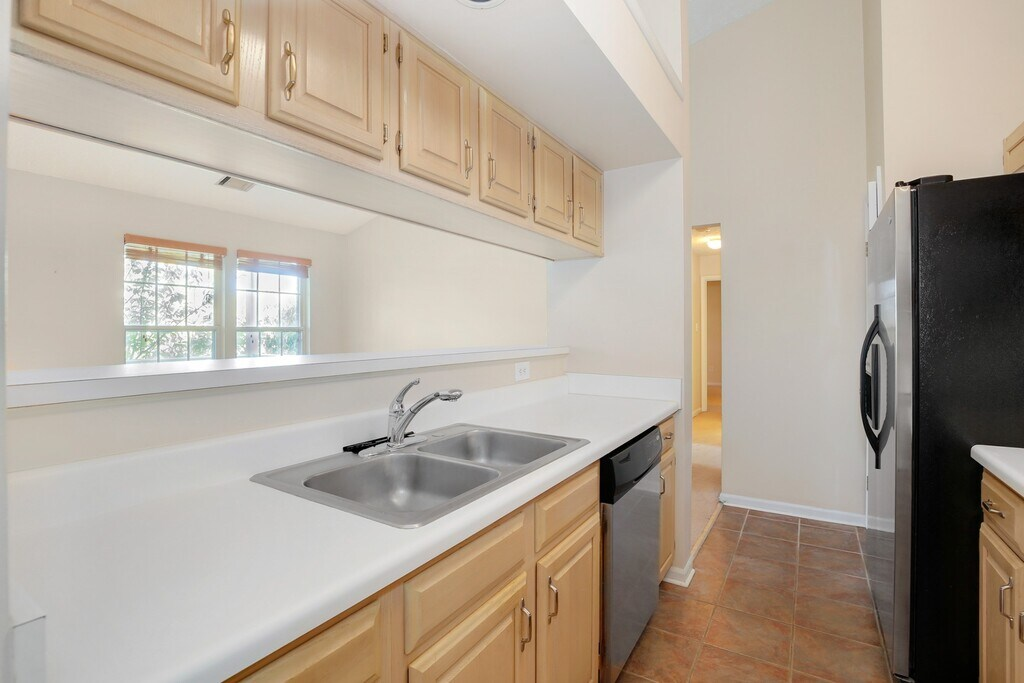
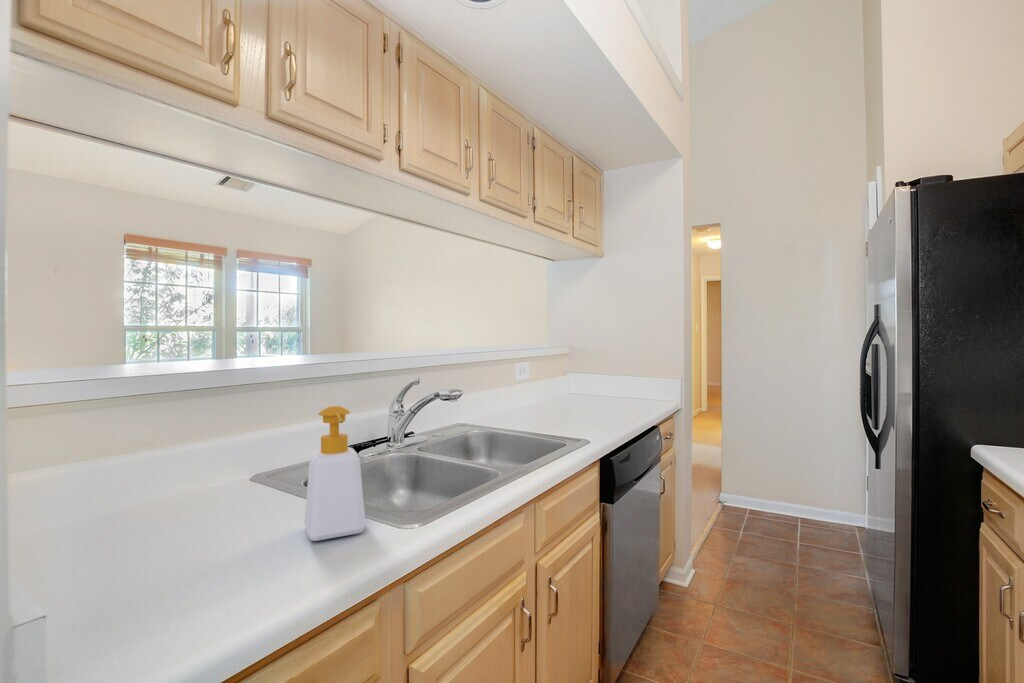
+ soap bottle [304,405,367,542]
